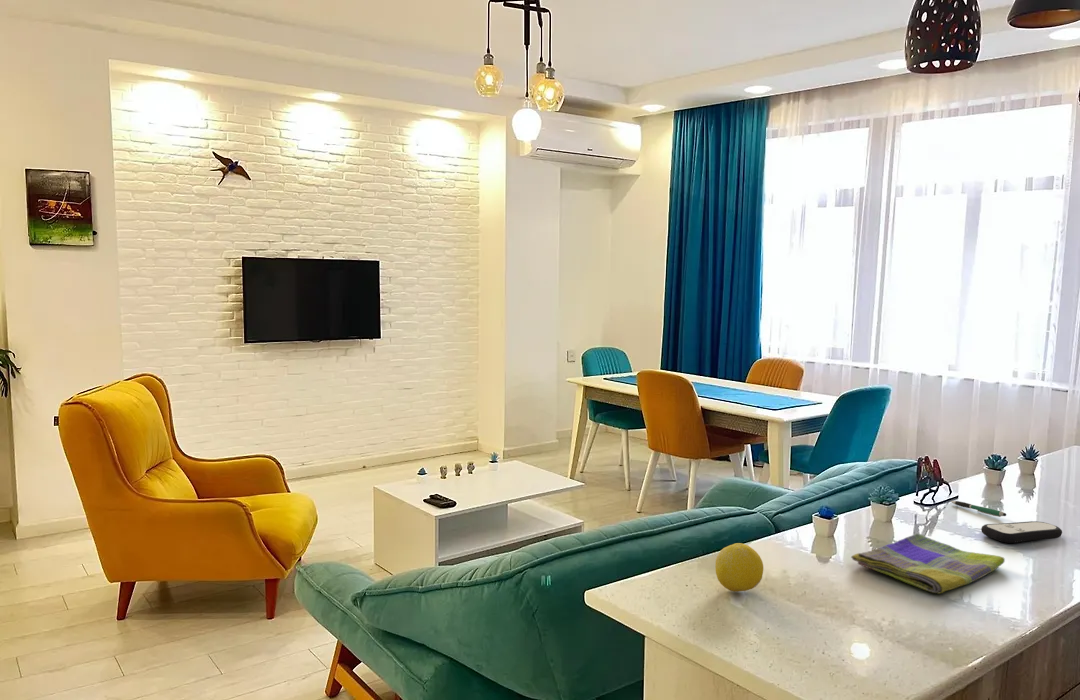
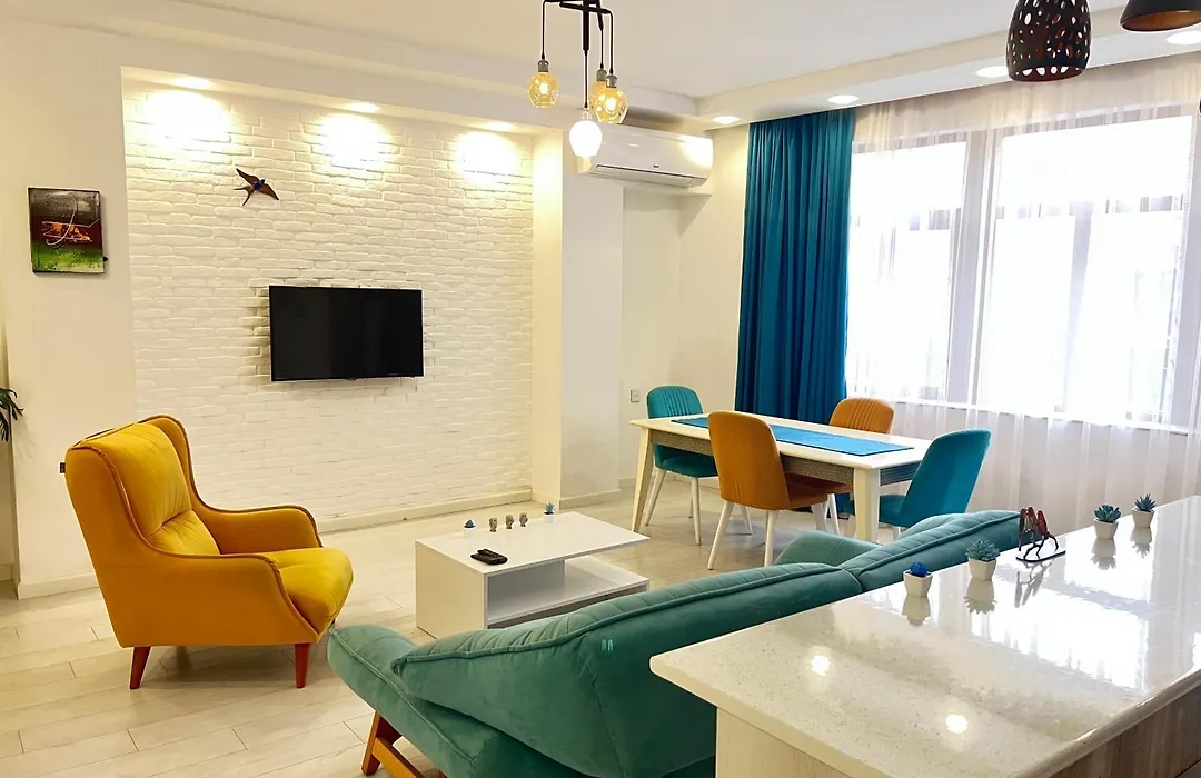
- lemon [714,542,764,593]
- remote control [980,520,1063,544]
- pen [950,500,1007,518]
- dish towel [850,533,1006,595]
